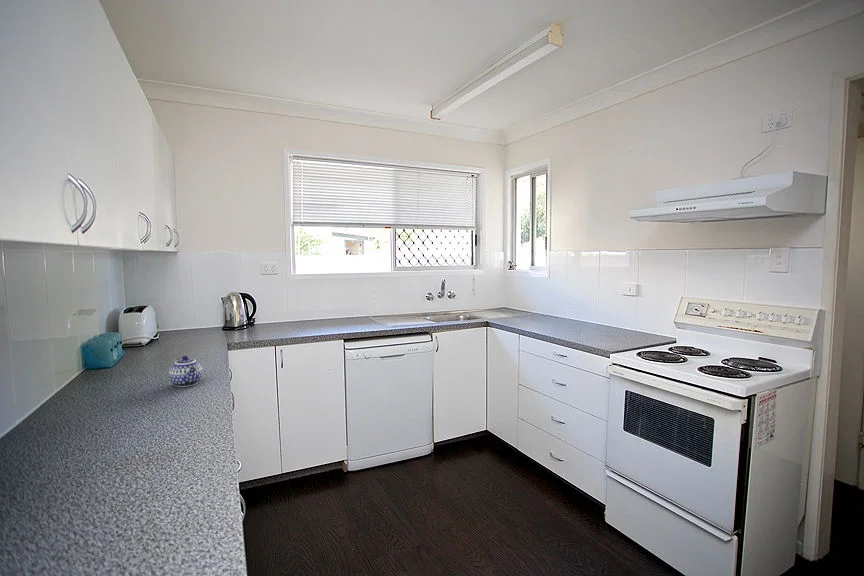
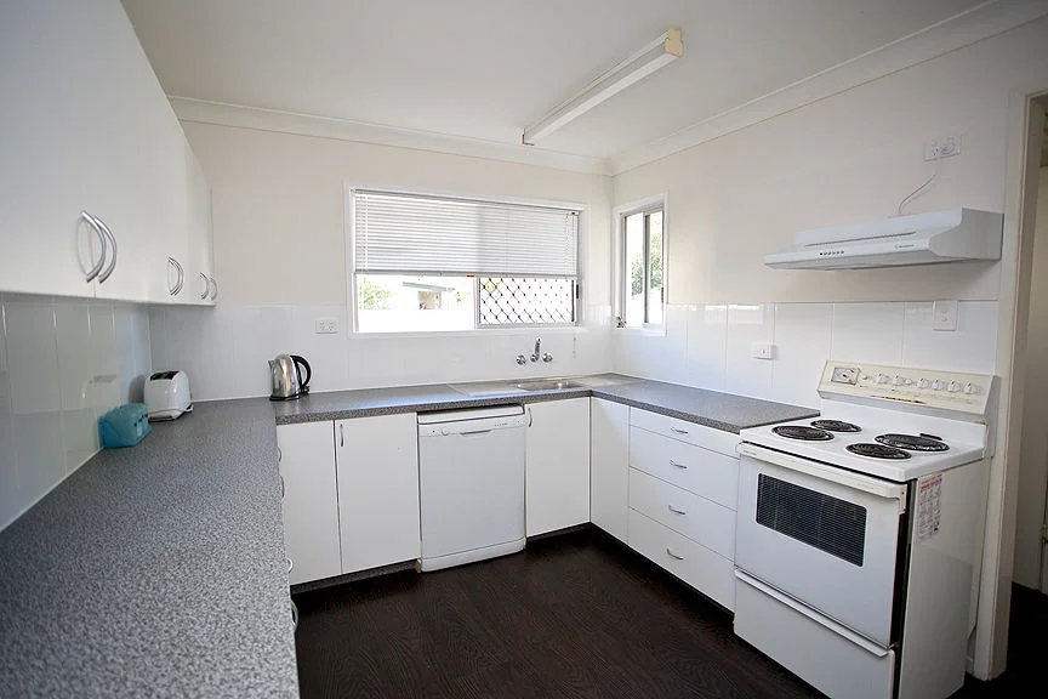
- teapot [168,355,204,388]
